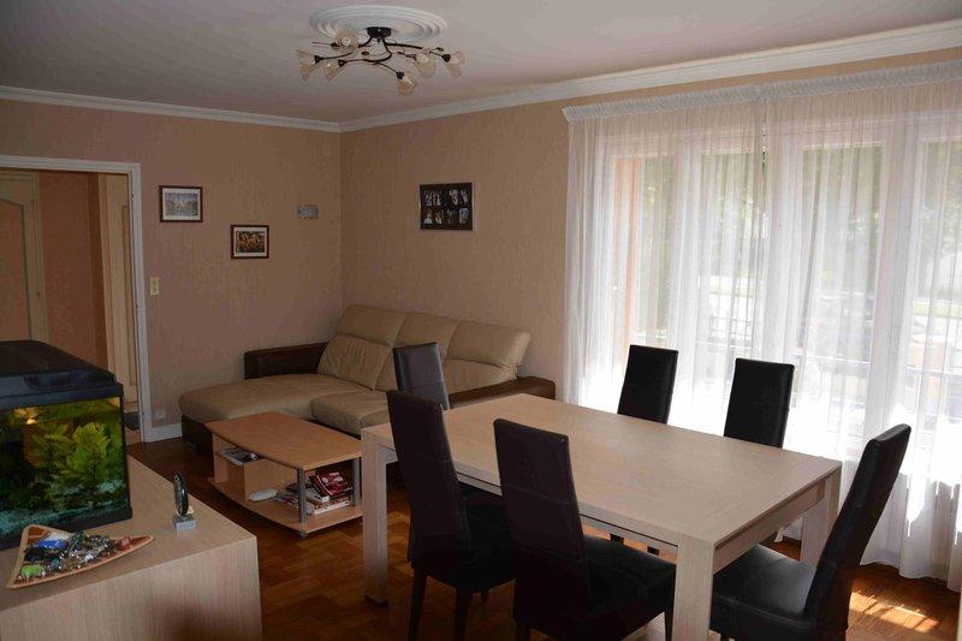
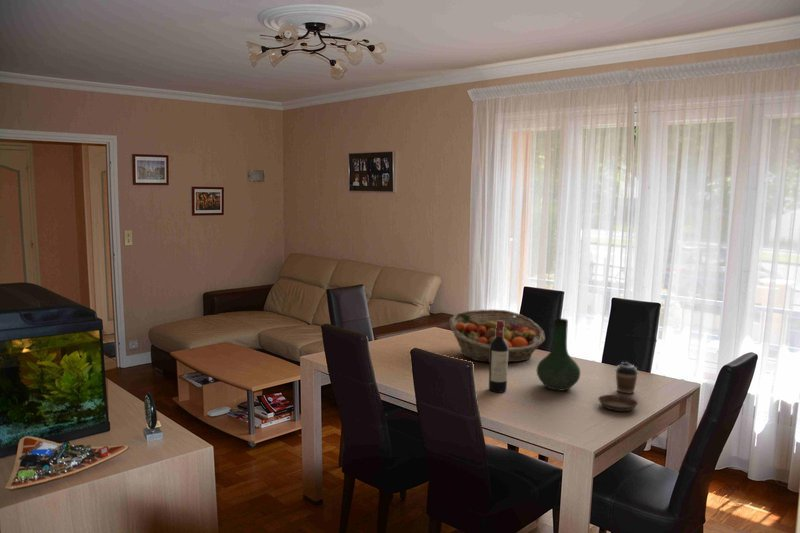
+ saucer [597,394,639,412]
+ coffee cup [615,361,639,394]
+ wine bottle [488,321,509,394]
+ fruit basket [449,308,546,364]
+ vase [536,317,581,392]
